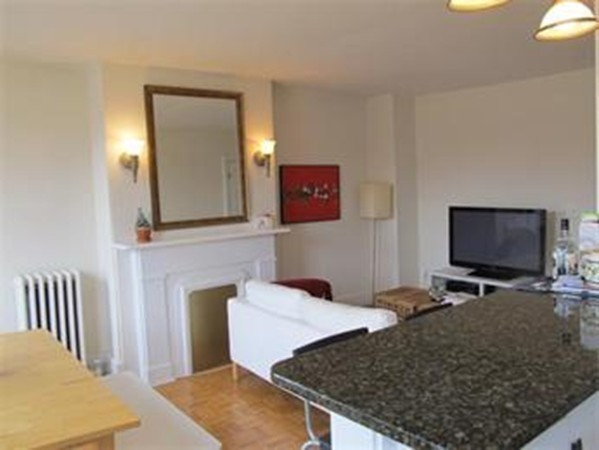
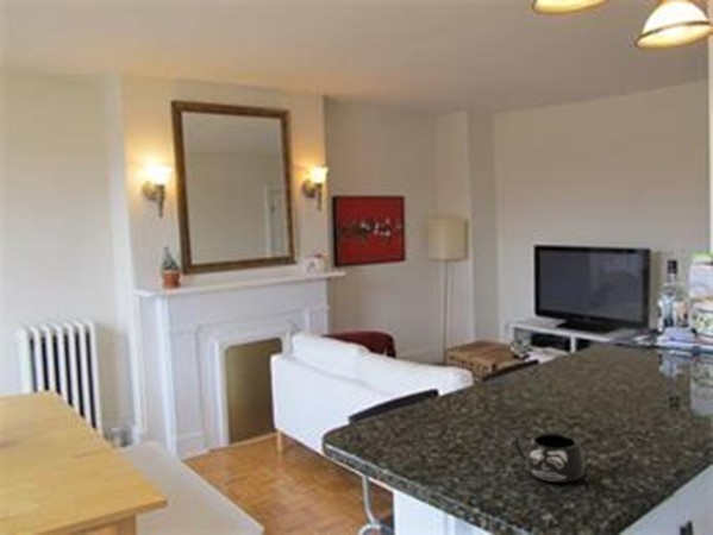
+ mug [513,432,586,484]
